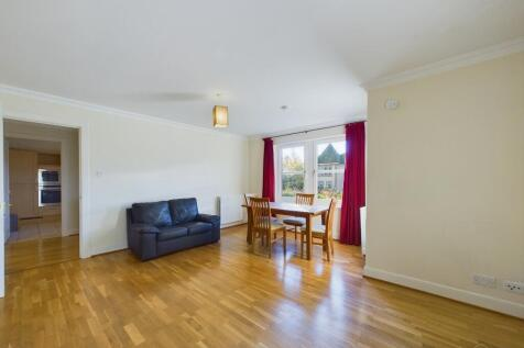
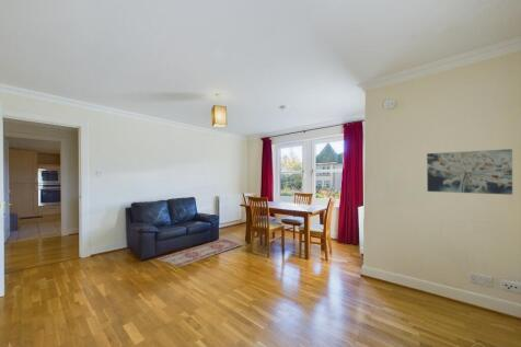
+ wall art [426,148,513,196]
+ rug [154,238,244,268]
